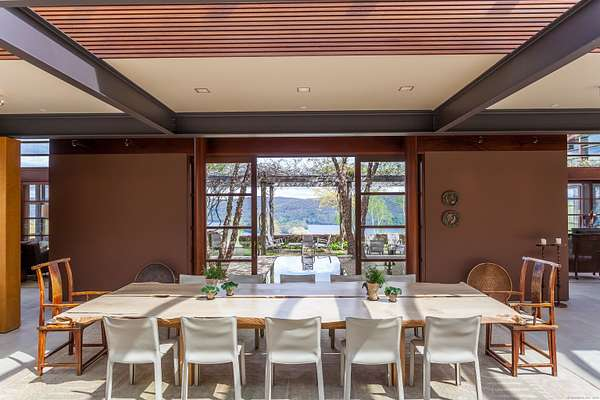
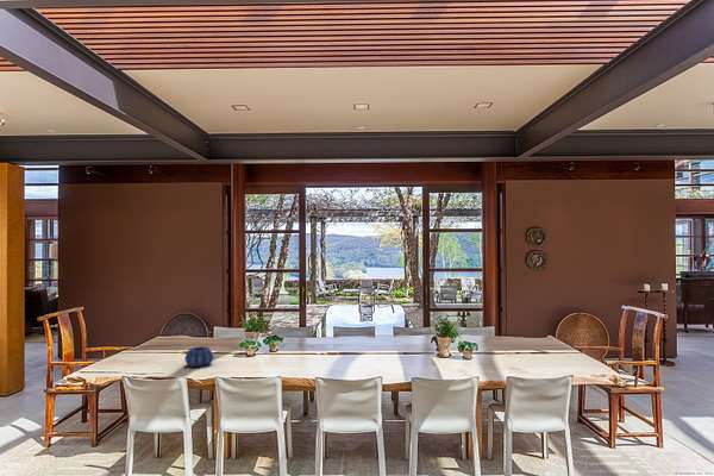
+ decorative bowl [183,345,214,368]
